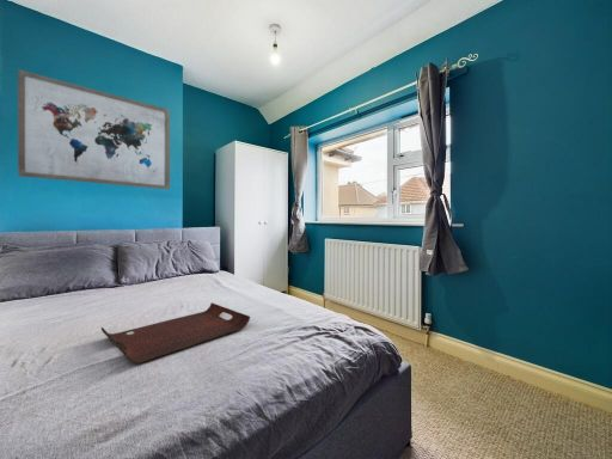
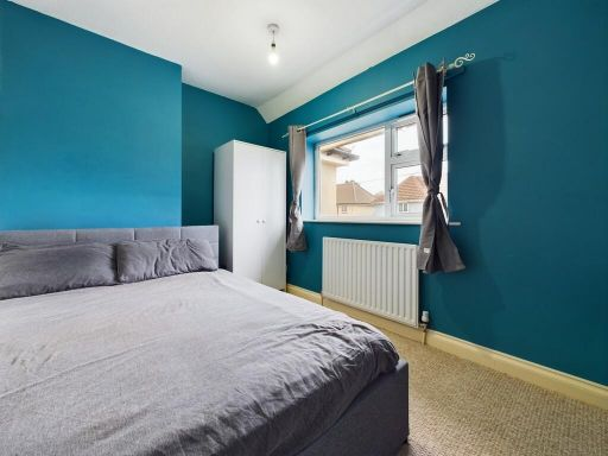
- serving tray [100,301,251,365]
- wall art [17,68,171,190]
